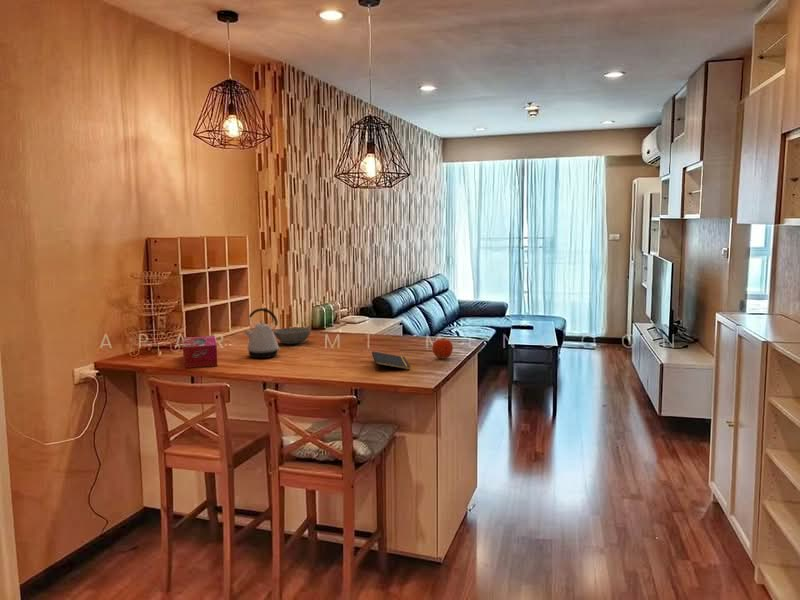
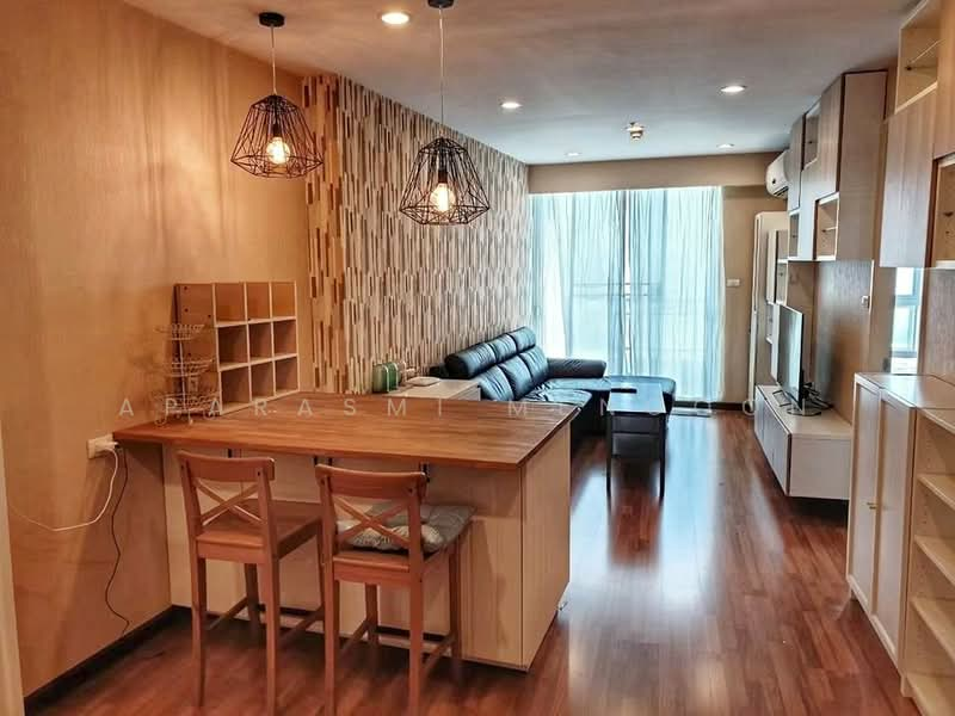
- notepad [371,350,411,372]
- kettle [243,307,282,359]
- fruit [431,338,454,360]
- bowl [273,326,312,345]
- tissue box [182,335,218,369]
